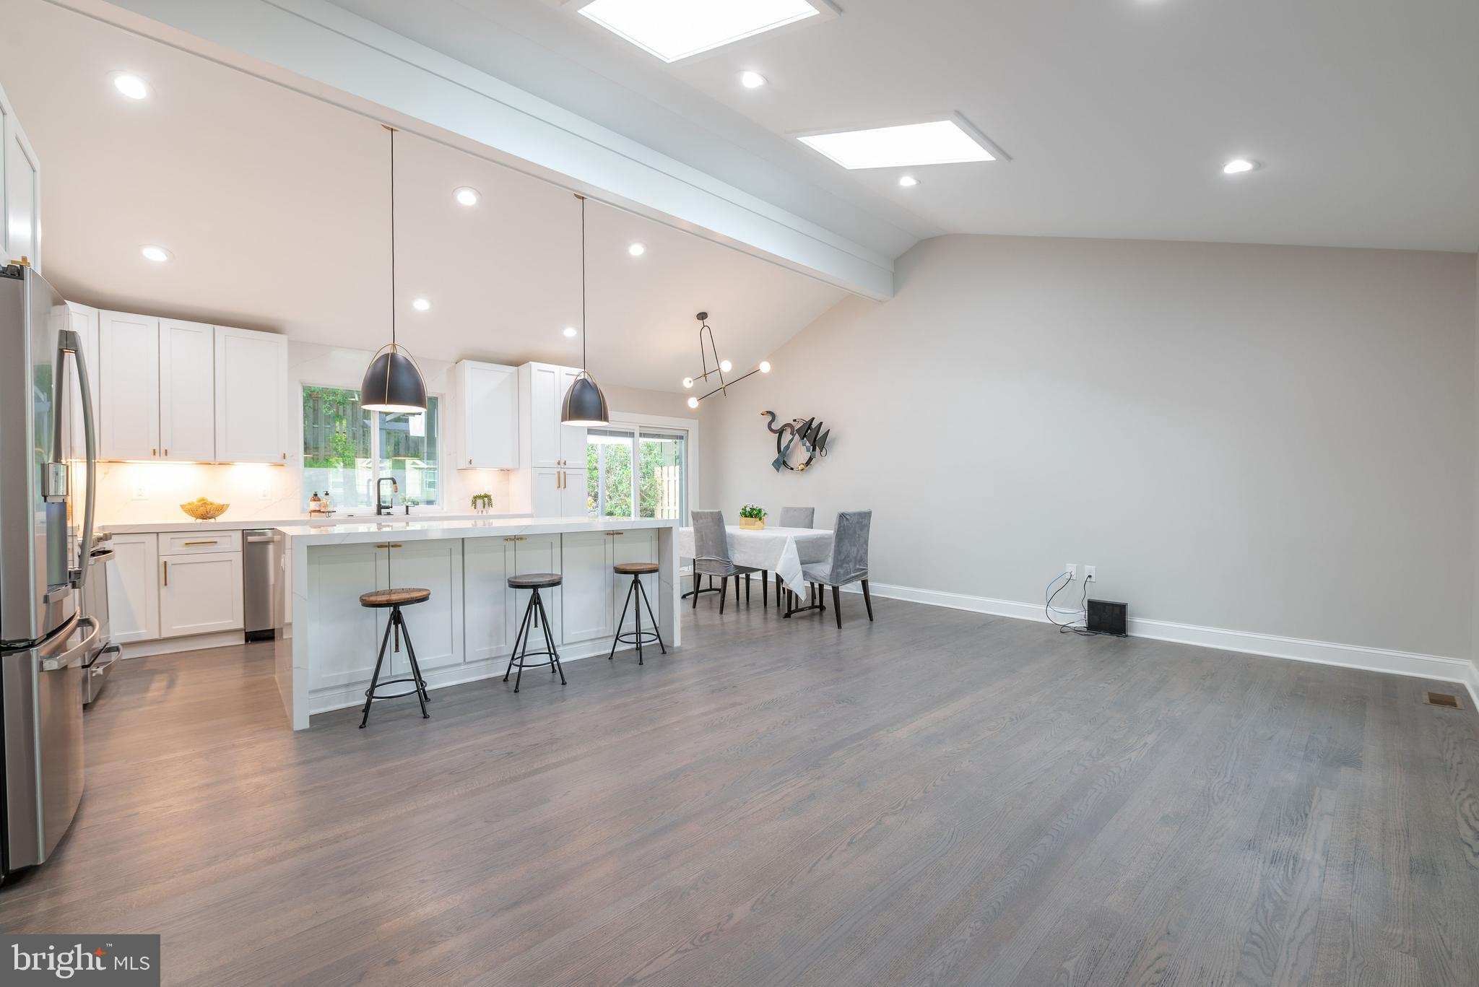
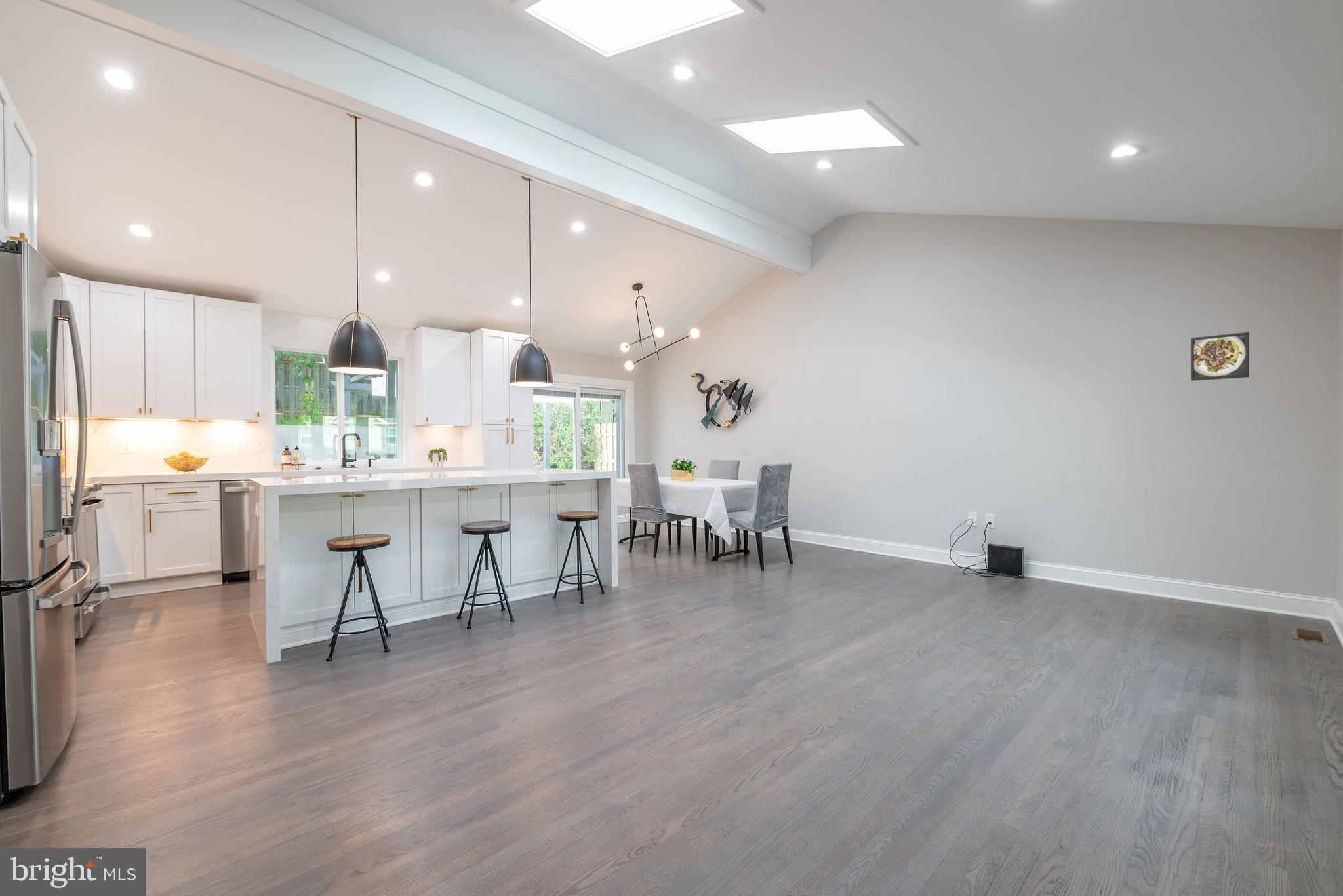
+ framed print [1190,332,1250,381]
